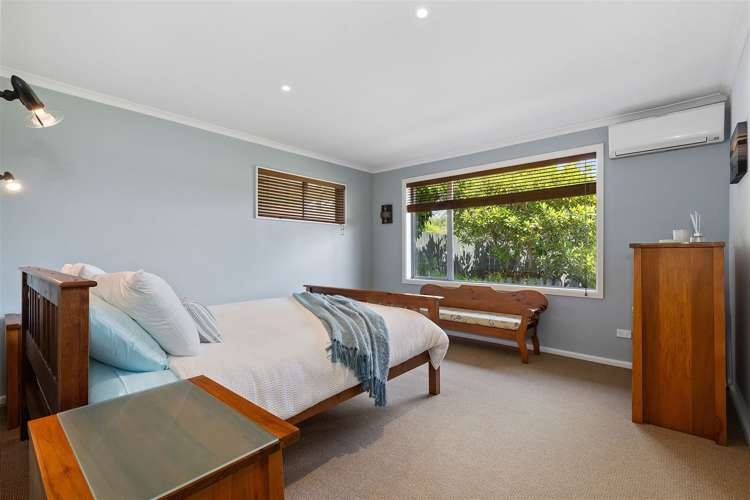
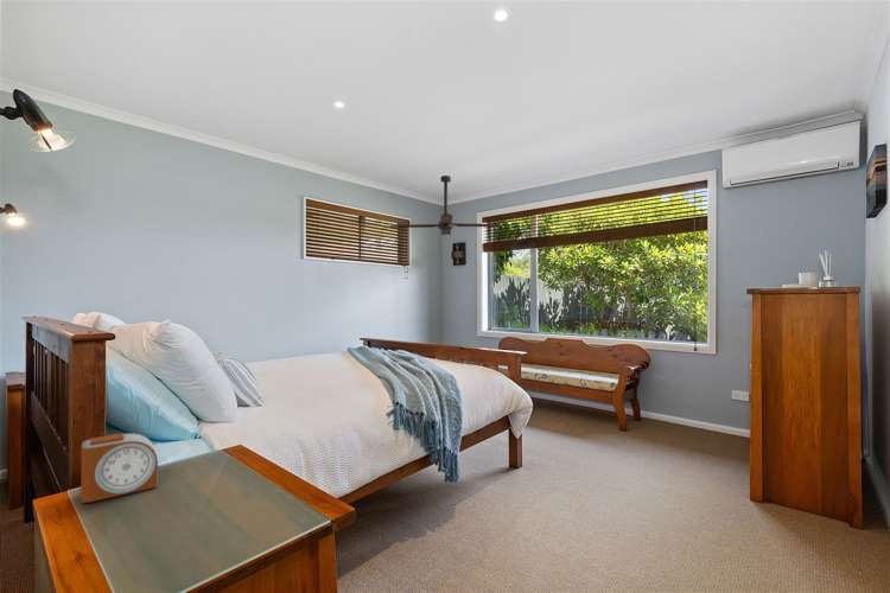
+ ceiling fan [388,174,504,236]
+ alarm clock [80,432,159,504]
